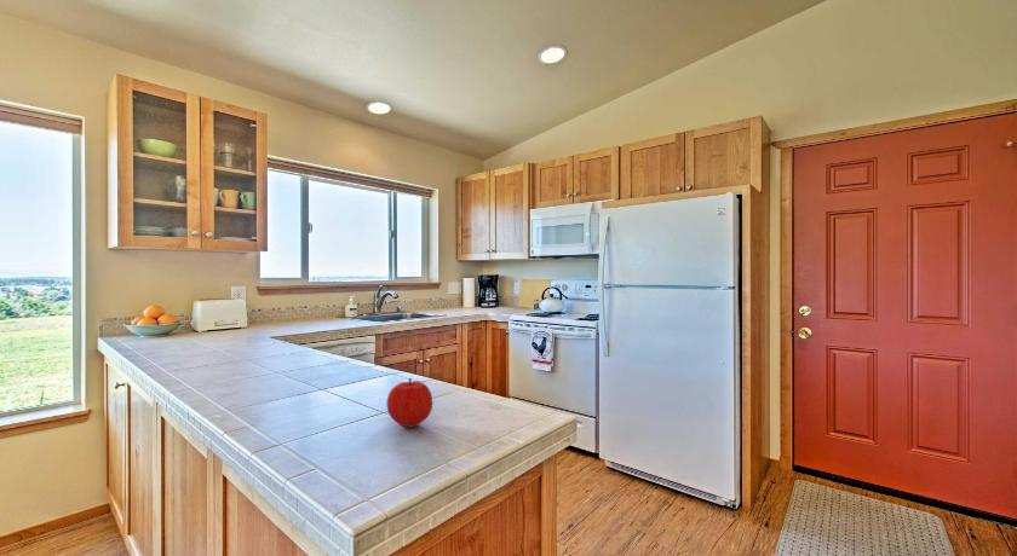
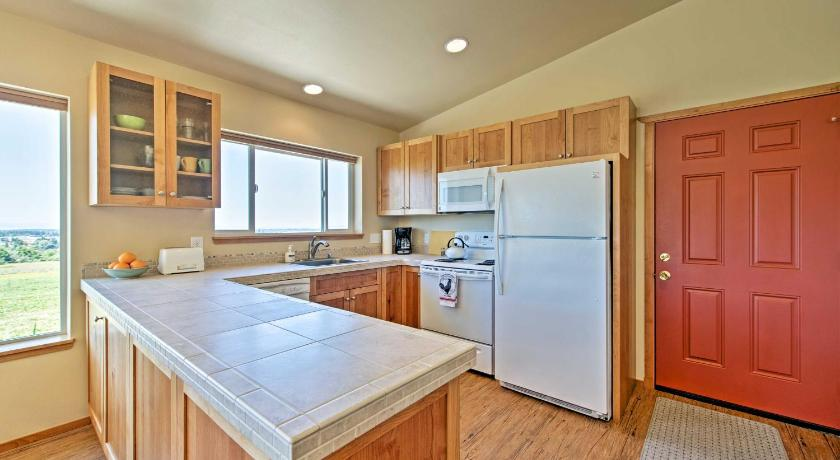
- fruit [385,377,433,429]
